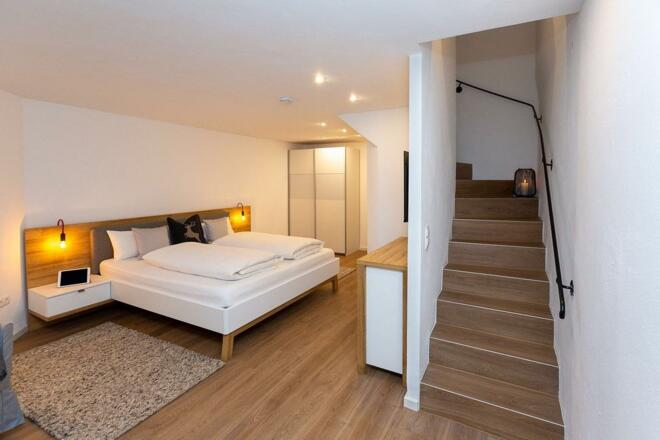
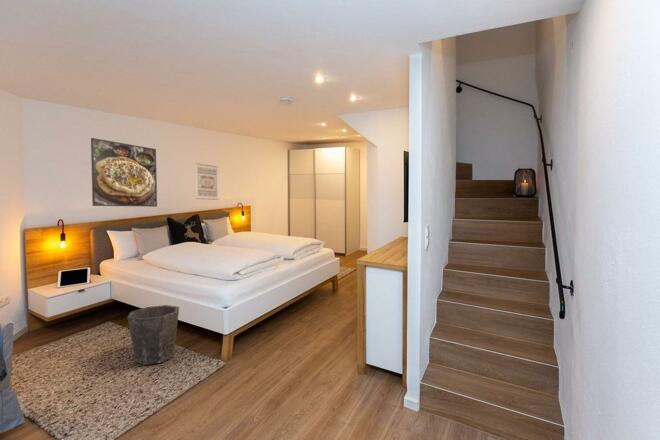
+ wall art [195,162,220,201]
+ waste bin [126,304,180,366]
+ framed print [90,137,158,208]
